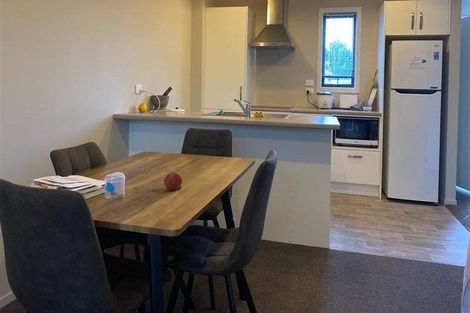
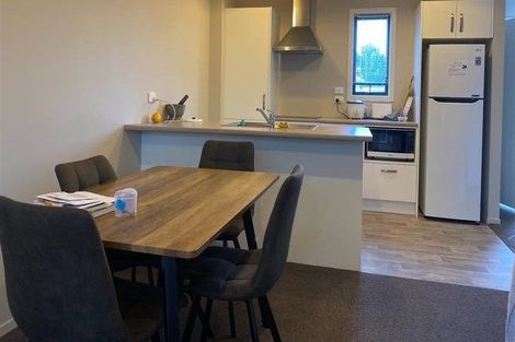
- fruit [163,171,183,191]
